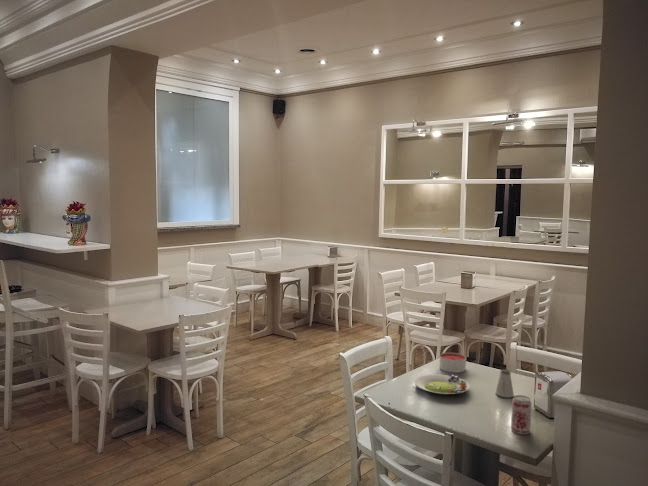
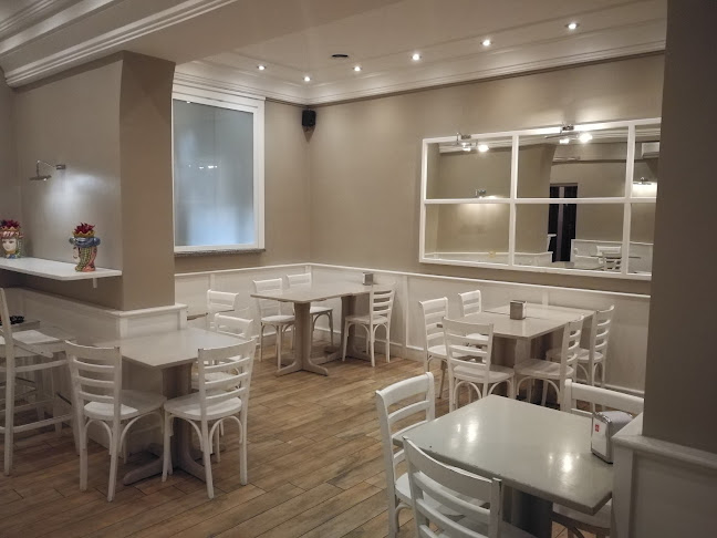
- salad plate [413,374,471,396]
- beverage can [510,394,533,435]
- saltshaker [494,368,515,398]
- candle [439,351,467,373]
